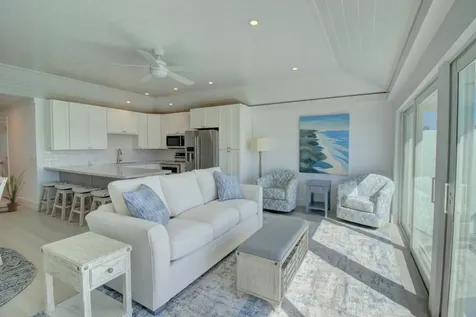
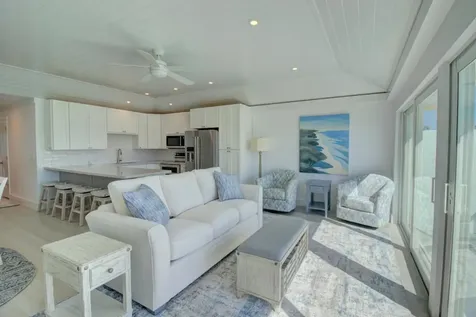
- house plant [0,167,31,213]
